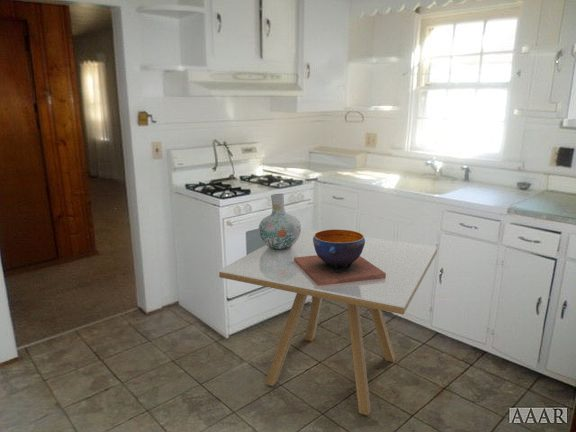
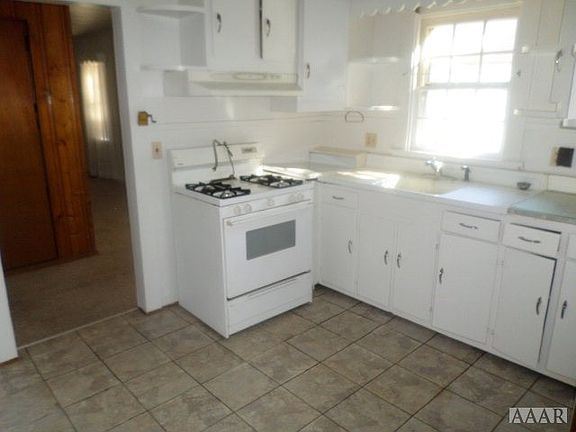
- decorative bowl [294,228,386,286]
- dining table [218,228,438,416]
- vase [258,193,302,249]
